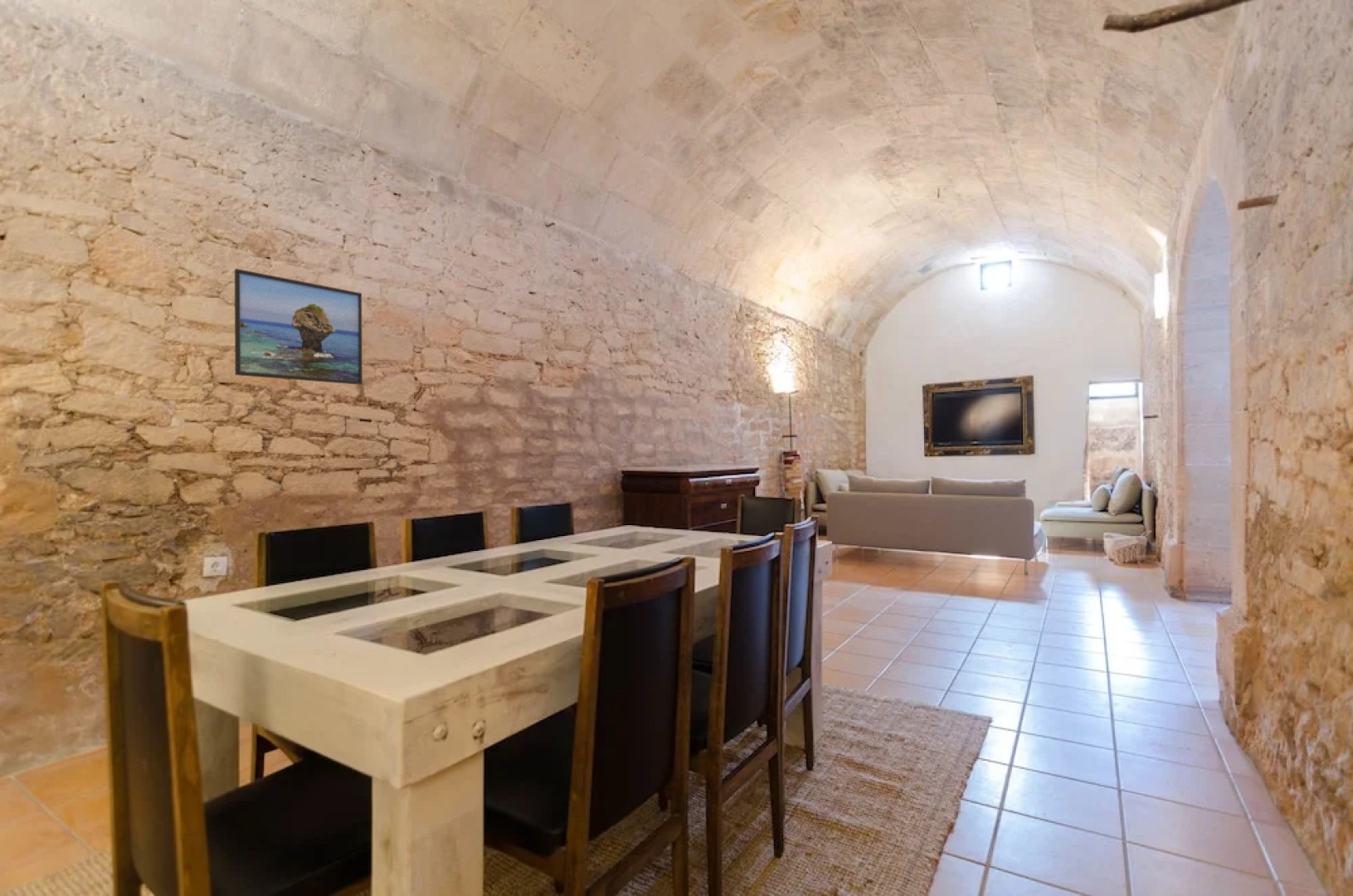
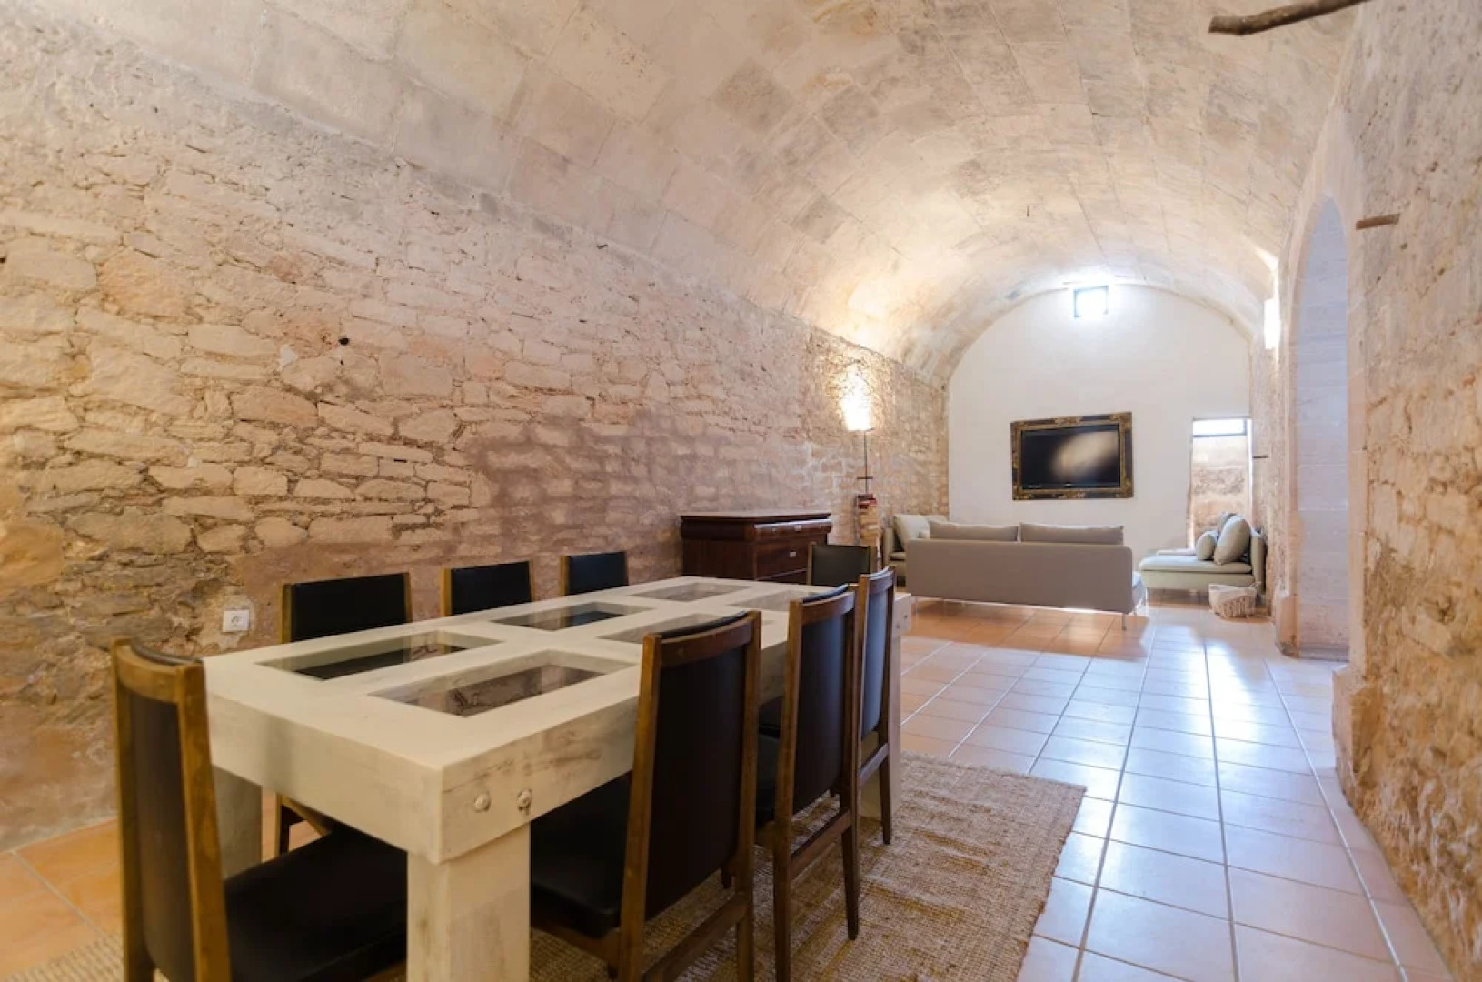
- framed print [234,268,363,386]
